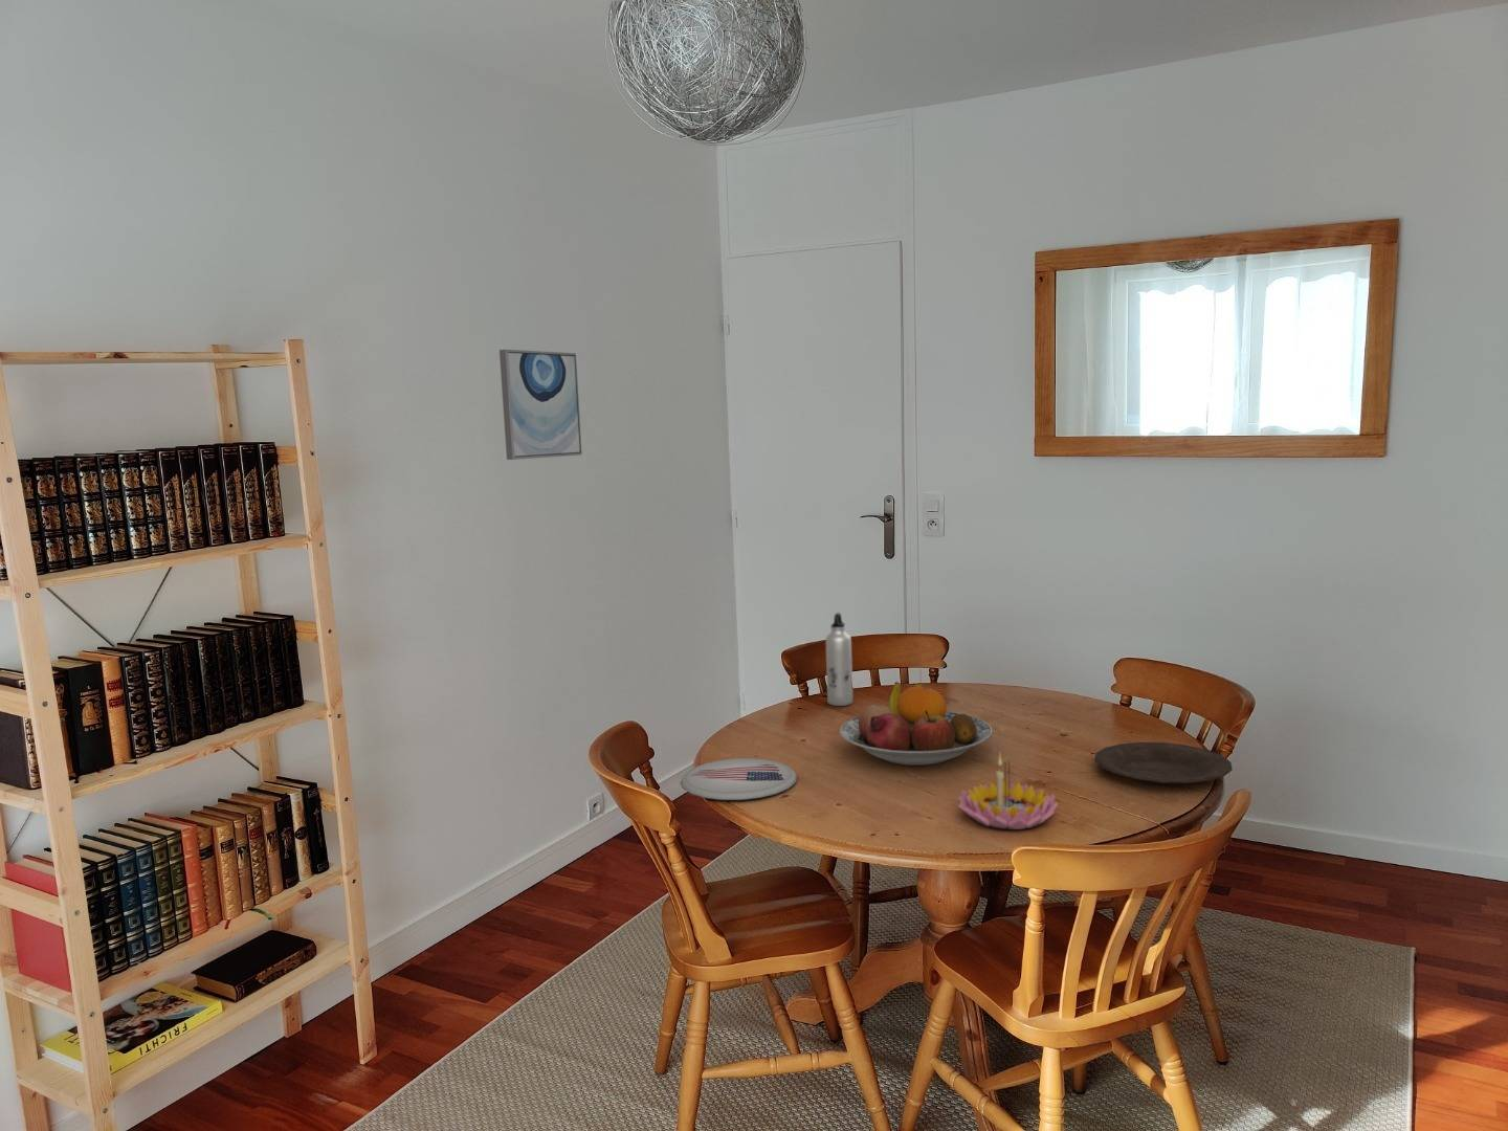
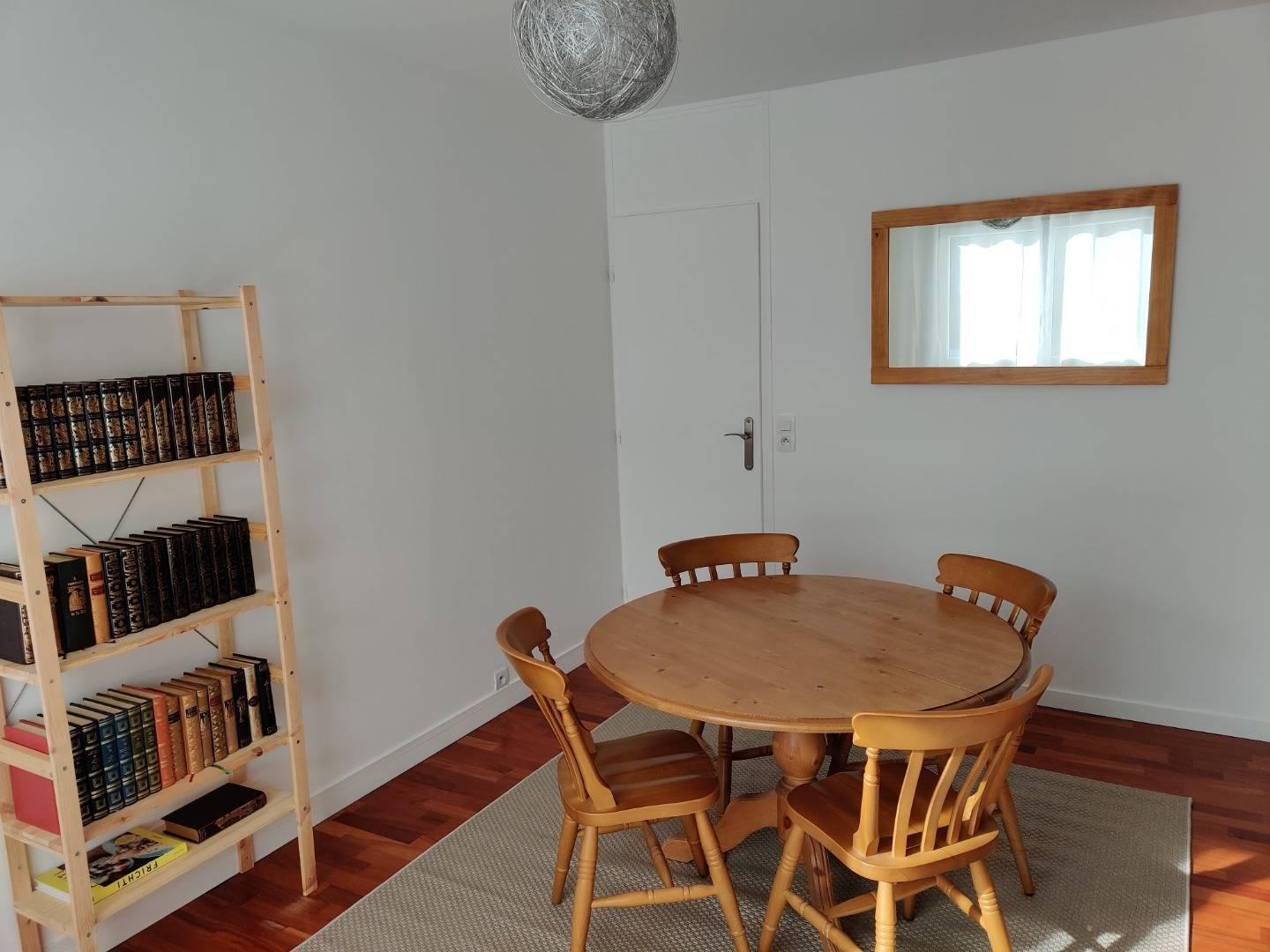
- fruit bowl [838,681,994,766]
- water bottle [825,612,854,707]
- candle holder [957,752,1060,832]
- wall art [499,349,583,461]
- plate [679,757,798,801]
- plate [1094,741,1233,786]
